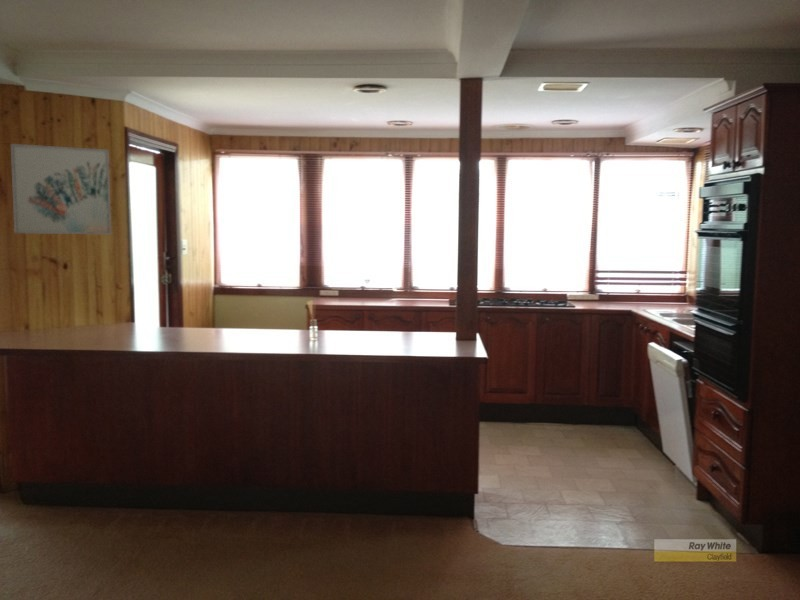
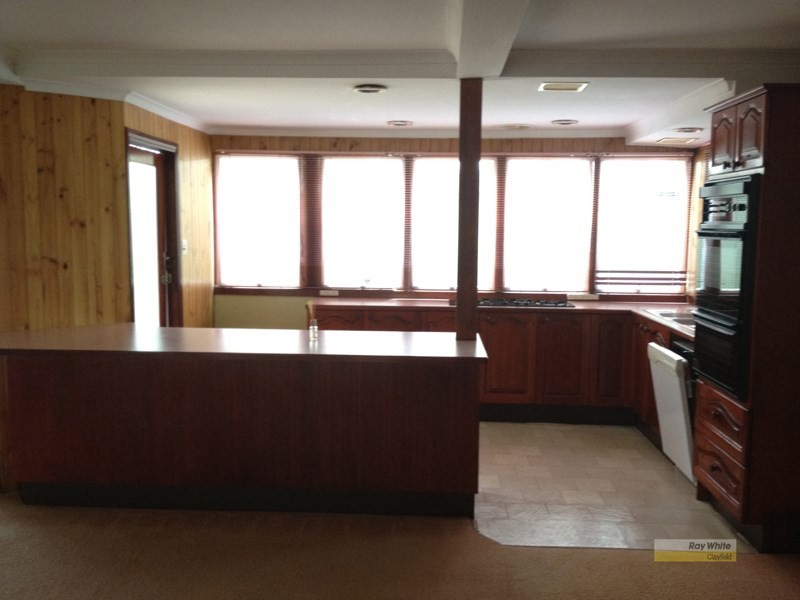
- wall art [10,143,112,235]
